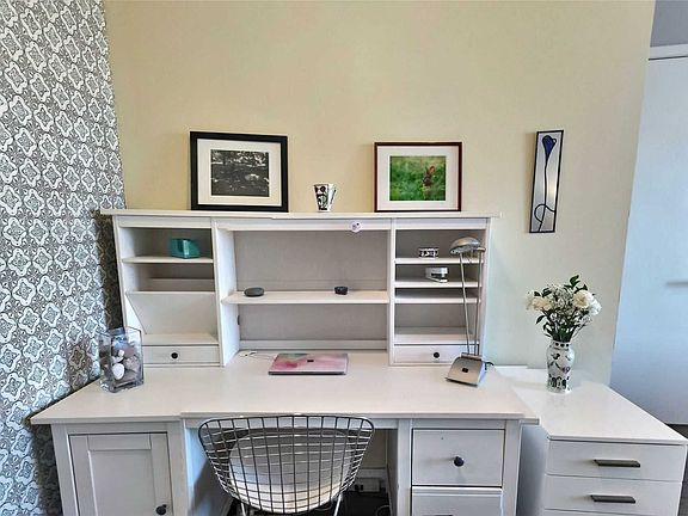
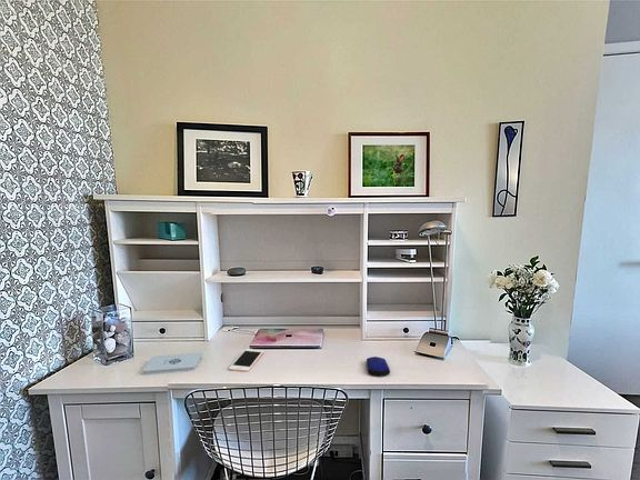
+ cell phone [228,348,264,373]
+ notepad [142,351,203,376]
+ computer mouse [366,356,391,377]
